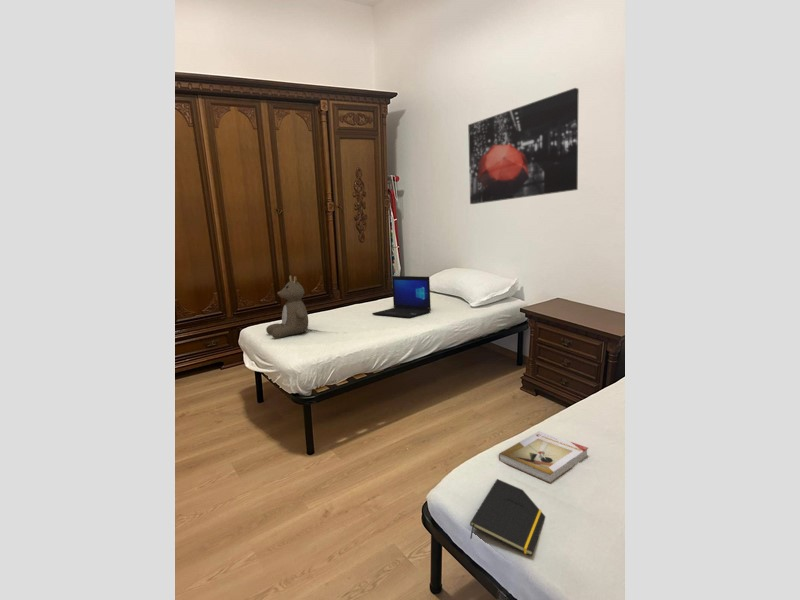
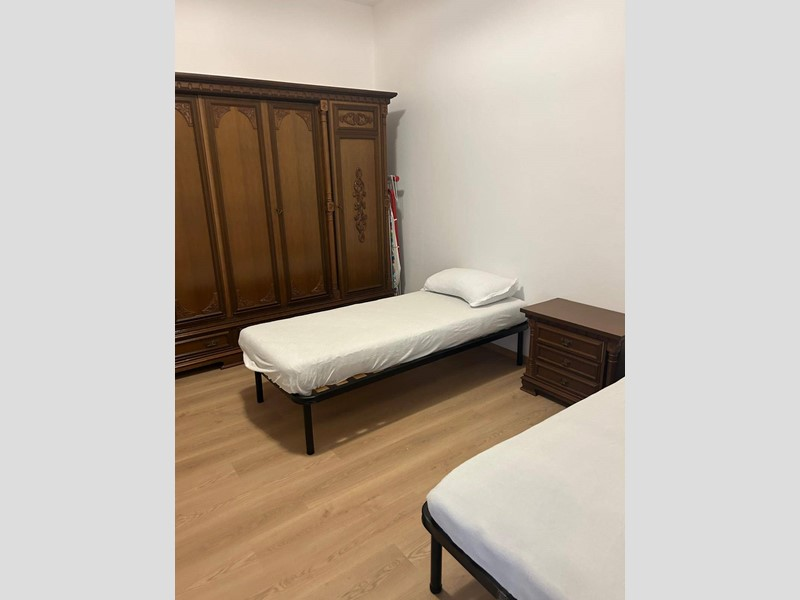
- notepad [469,478,546,557]
- teddy bear [265,274,309,339]
- wall art [467,87,580,205]
- laptop [371,275,432,319]
- book [498,430,589,484]
